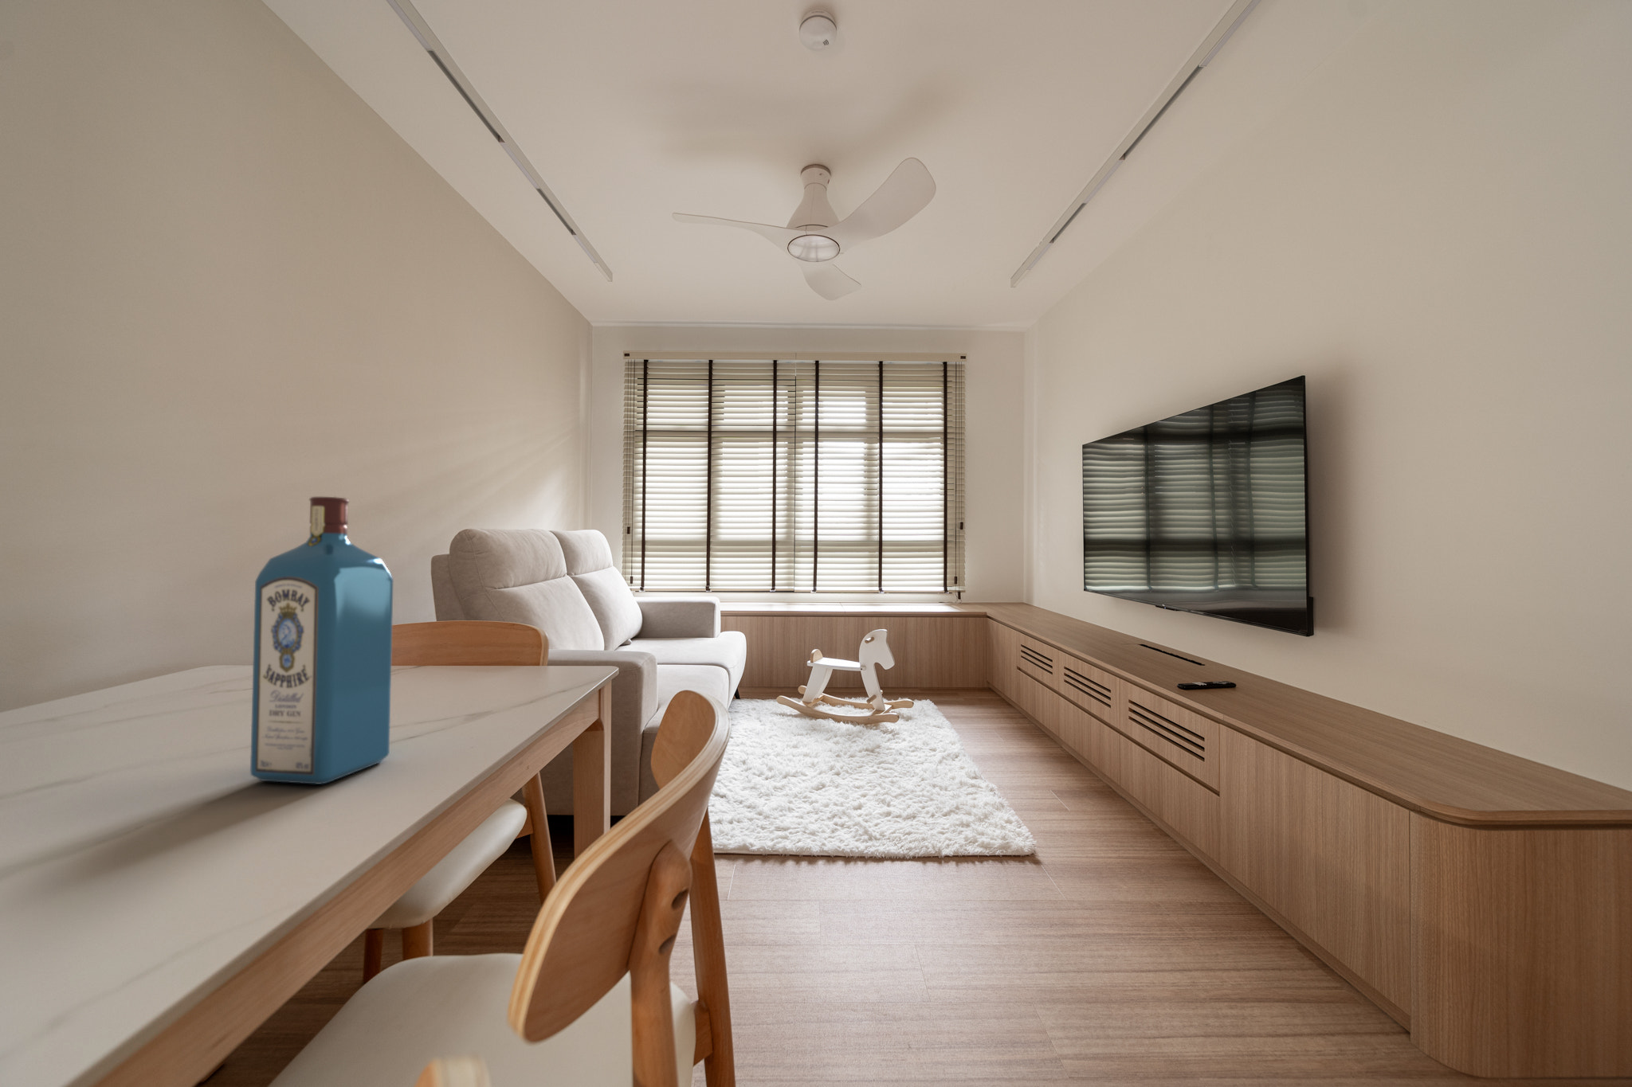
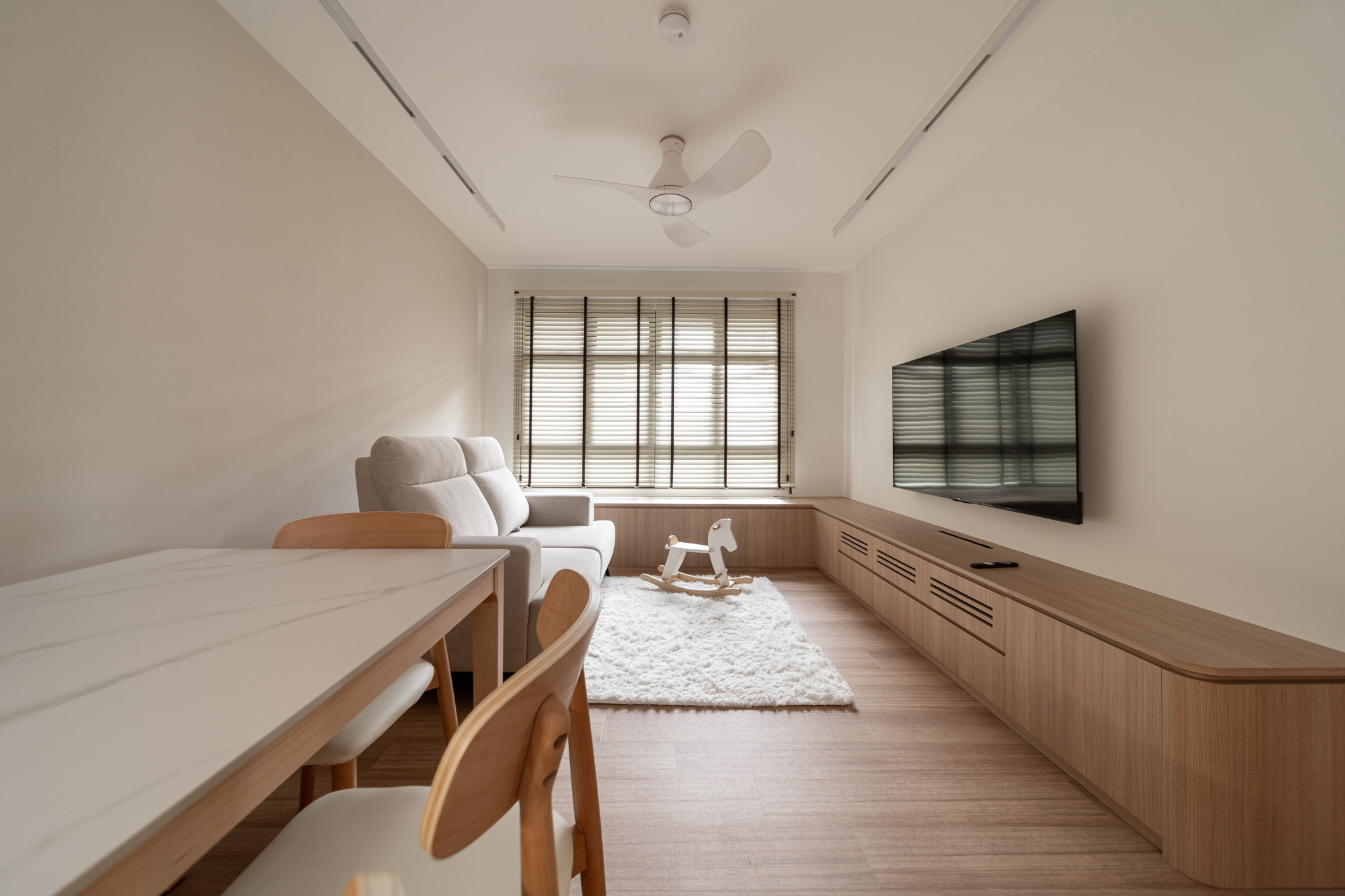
- liquor [250,496,394,785]
